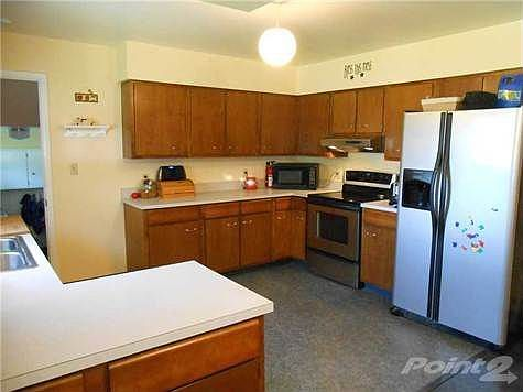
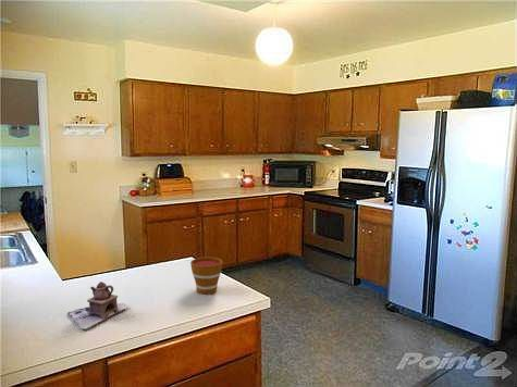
+ teapot [66,280,130,332]
+ cup [189,257,223,296]
